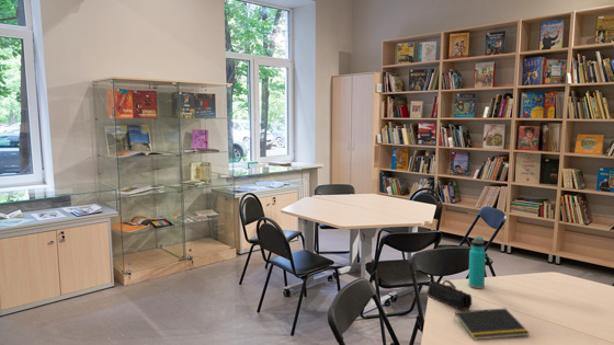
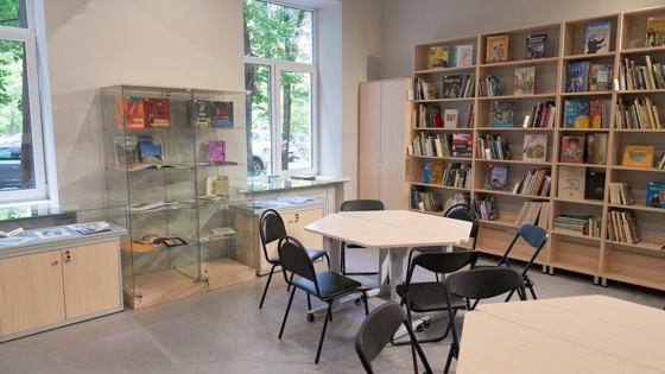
- pencil case [427,279,473,311]
- water bottle [467,235,487,289]
- notepad [453,308,531,341]
